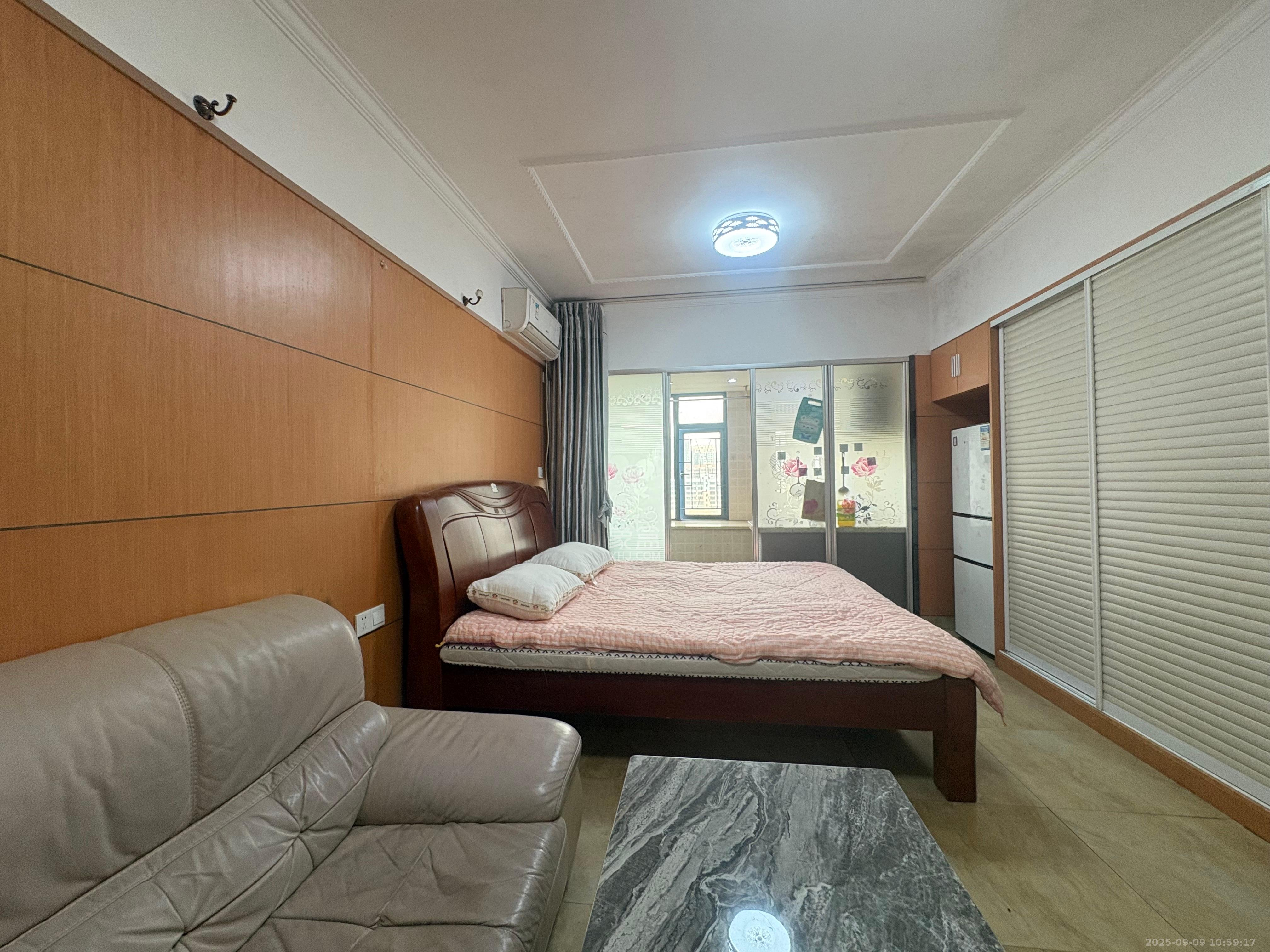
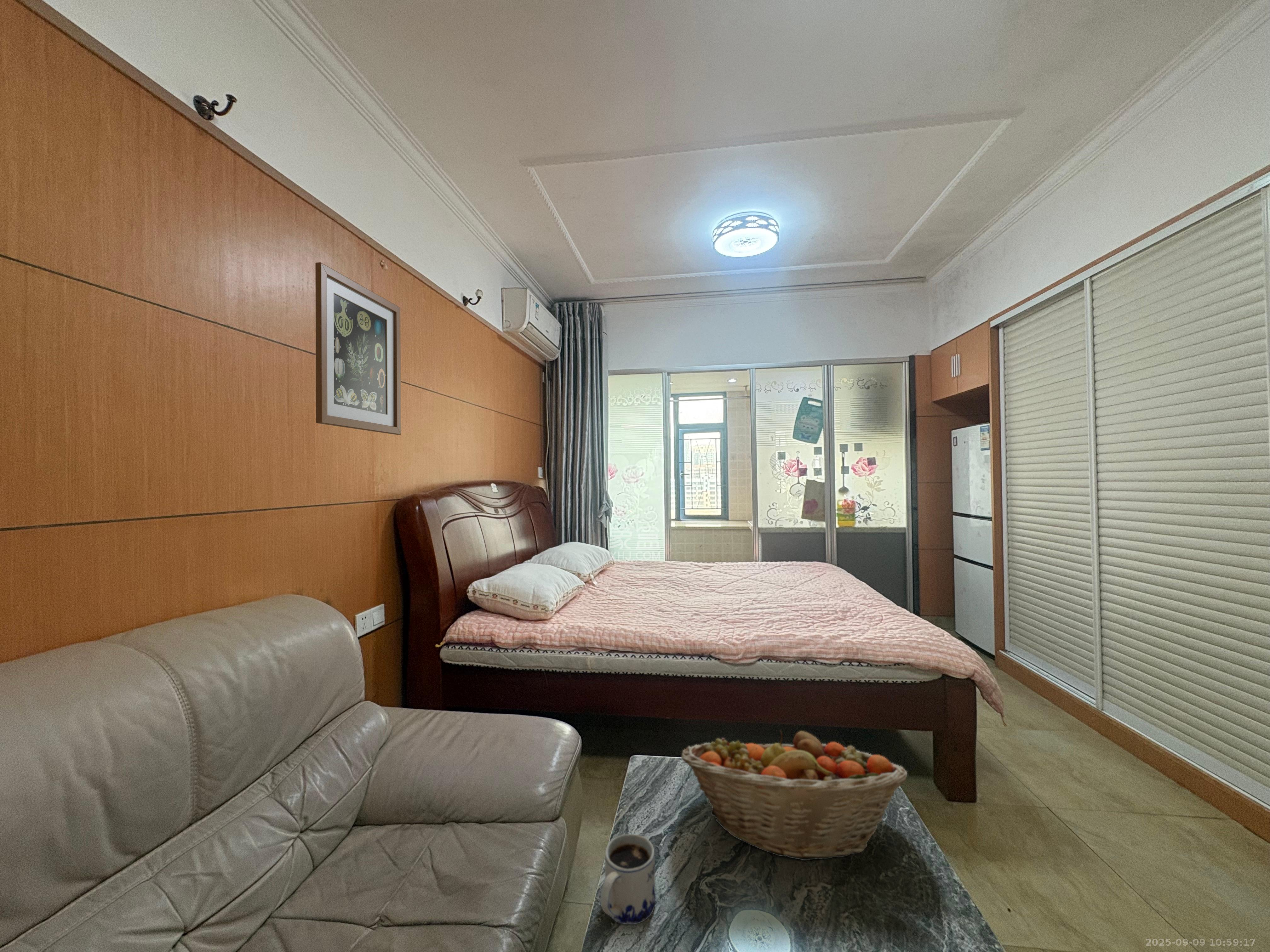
+ mug [600,834,656,925]
+ wall art [315,262,401,435]
+ fruit basket [681,730,908,861]
